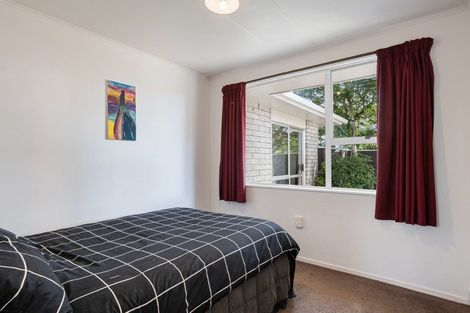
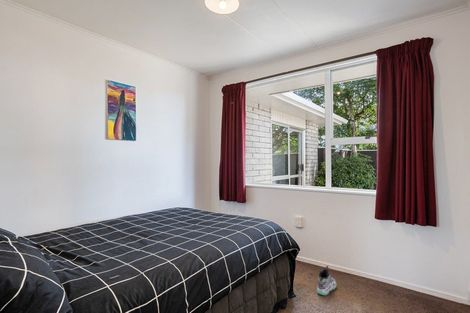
+ sneaker [316,265,337,296]
